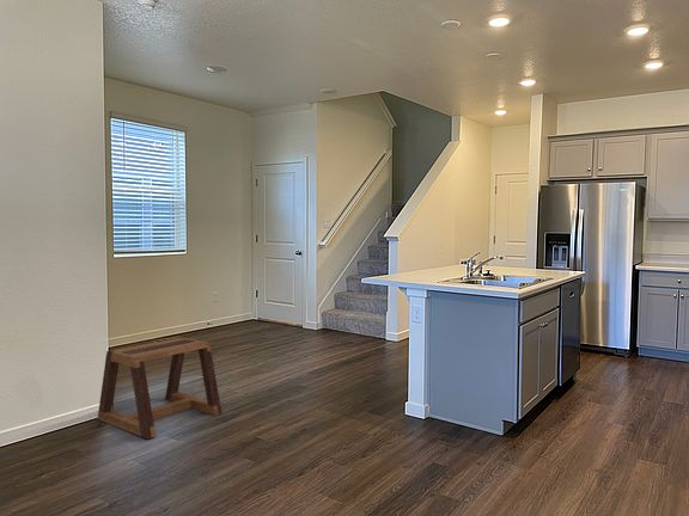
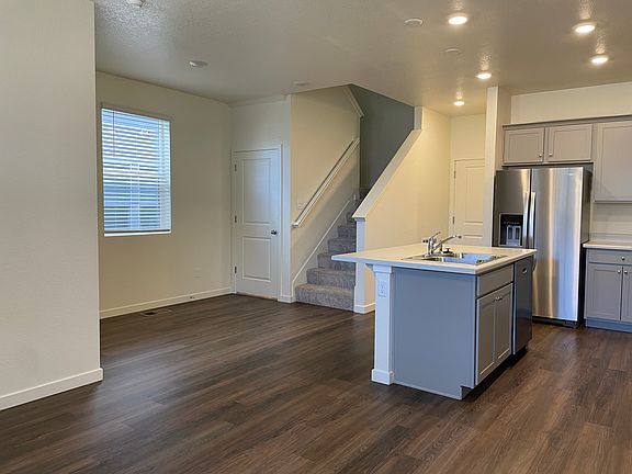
- stool [97,336,222,441]
